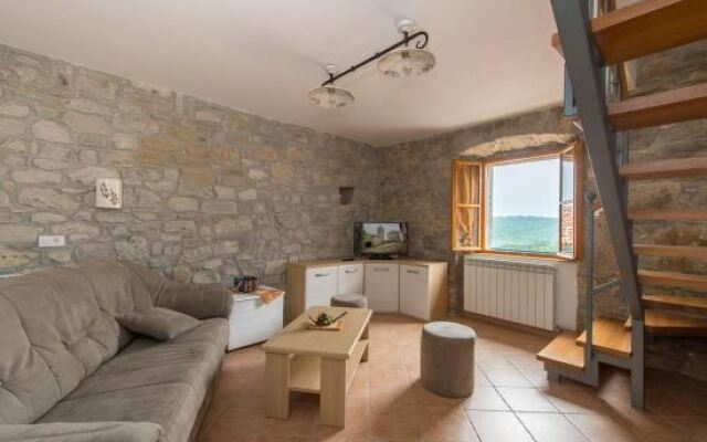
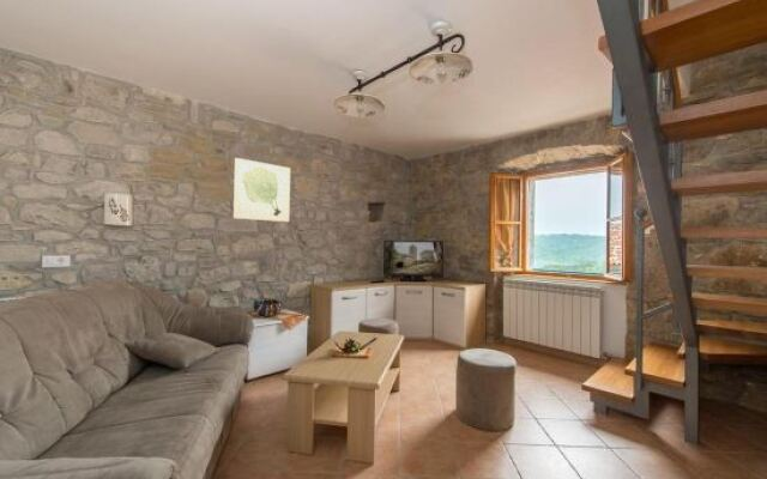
+ wall art [232,157,291,223]
